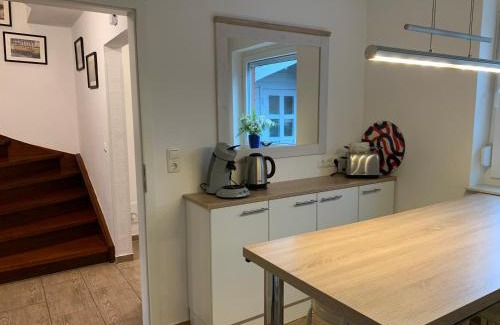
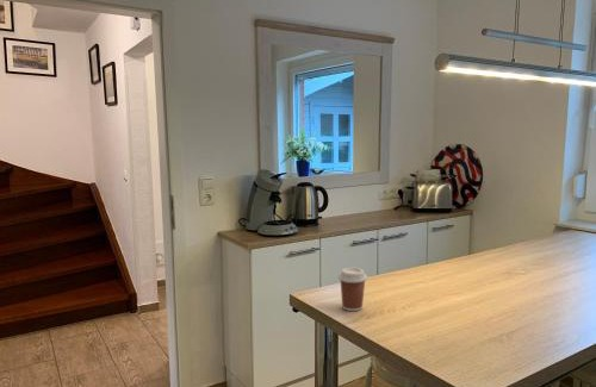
+ coffee cup [337,267,368,312]
